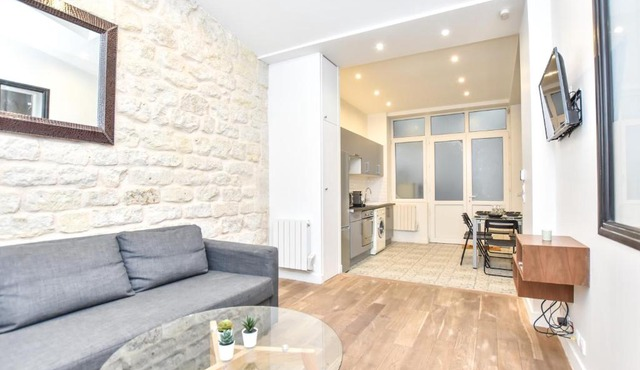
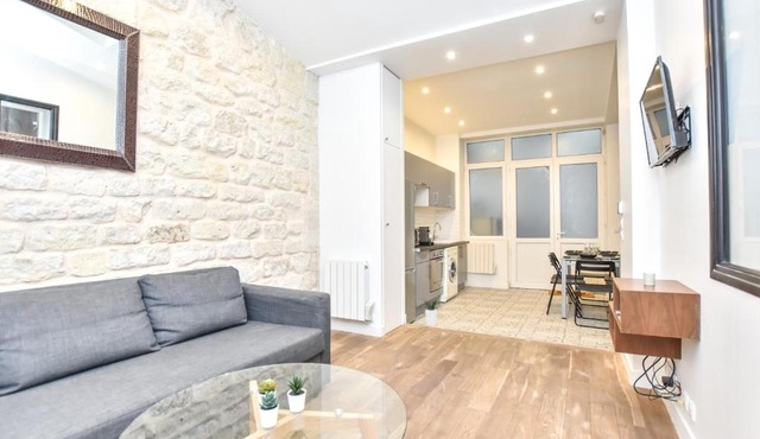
+ potted plant [419,298,444,326]
